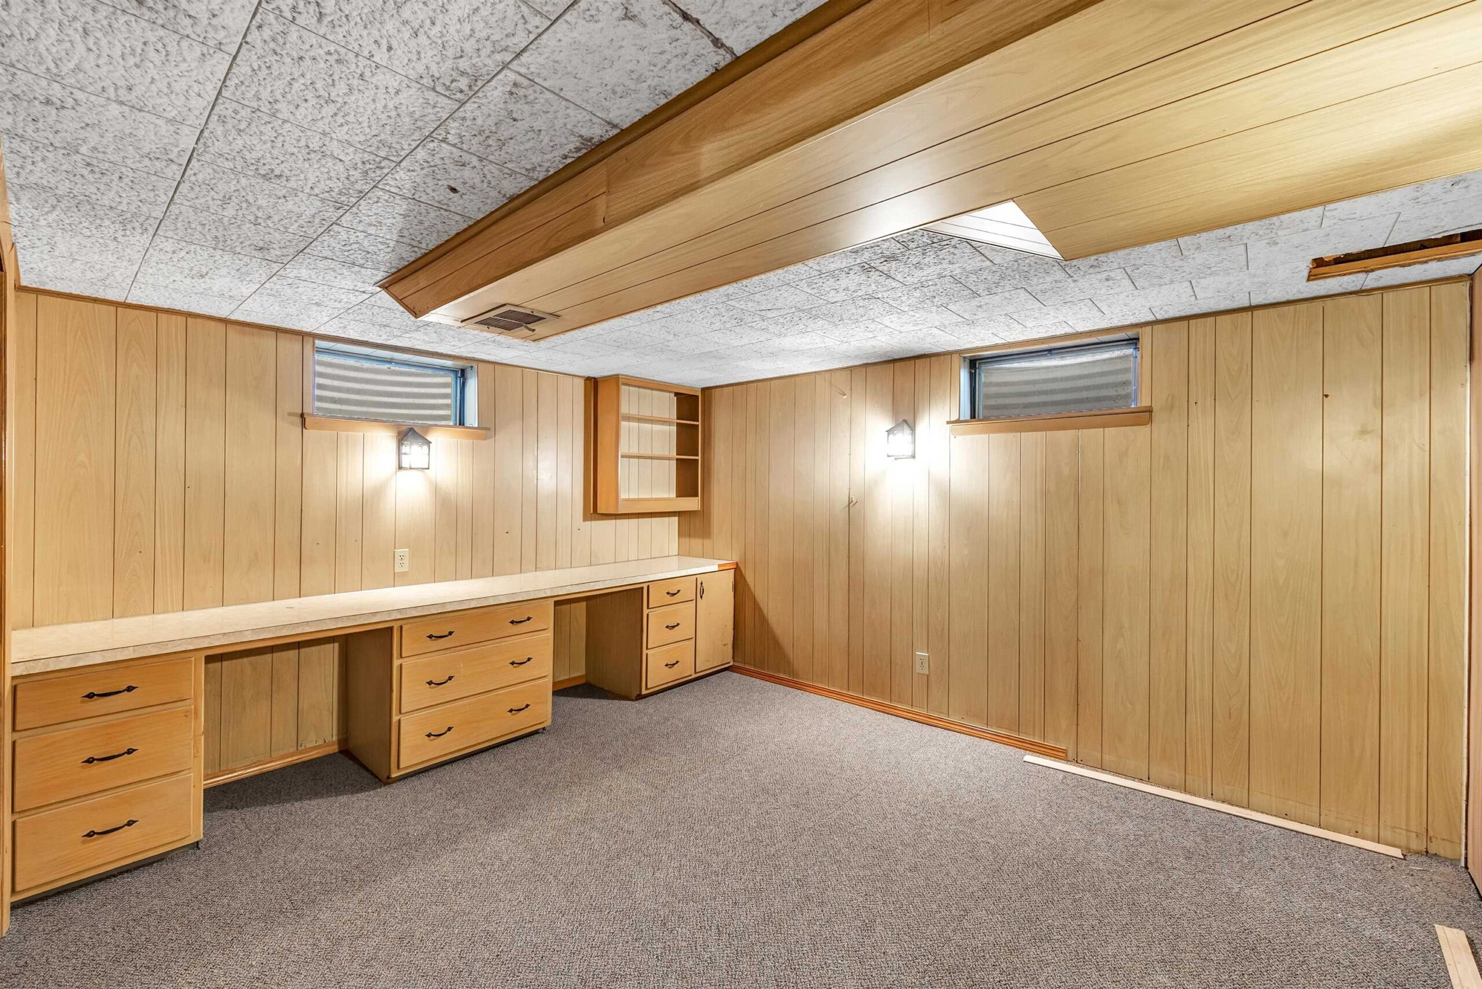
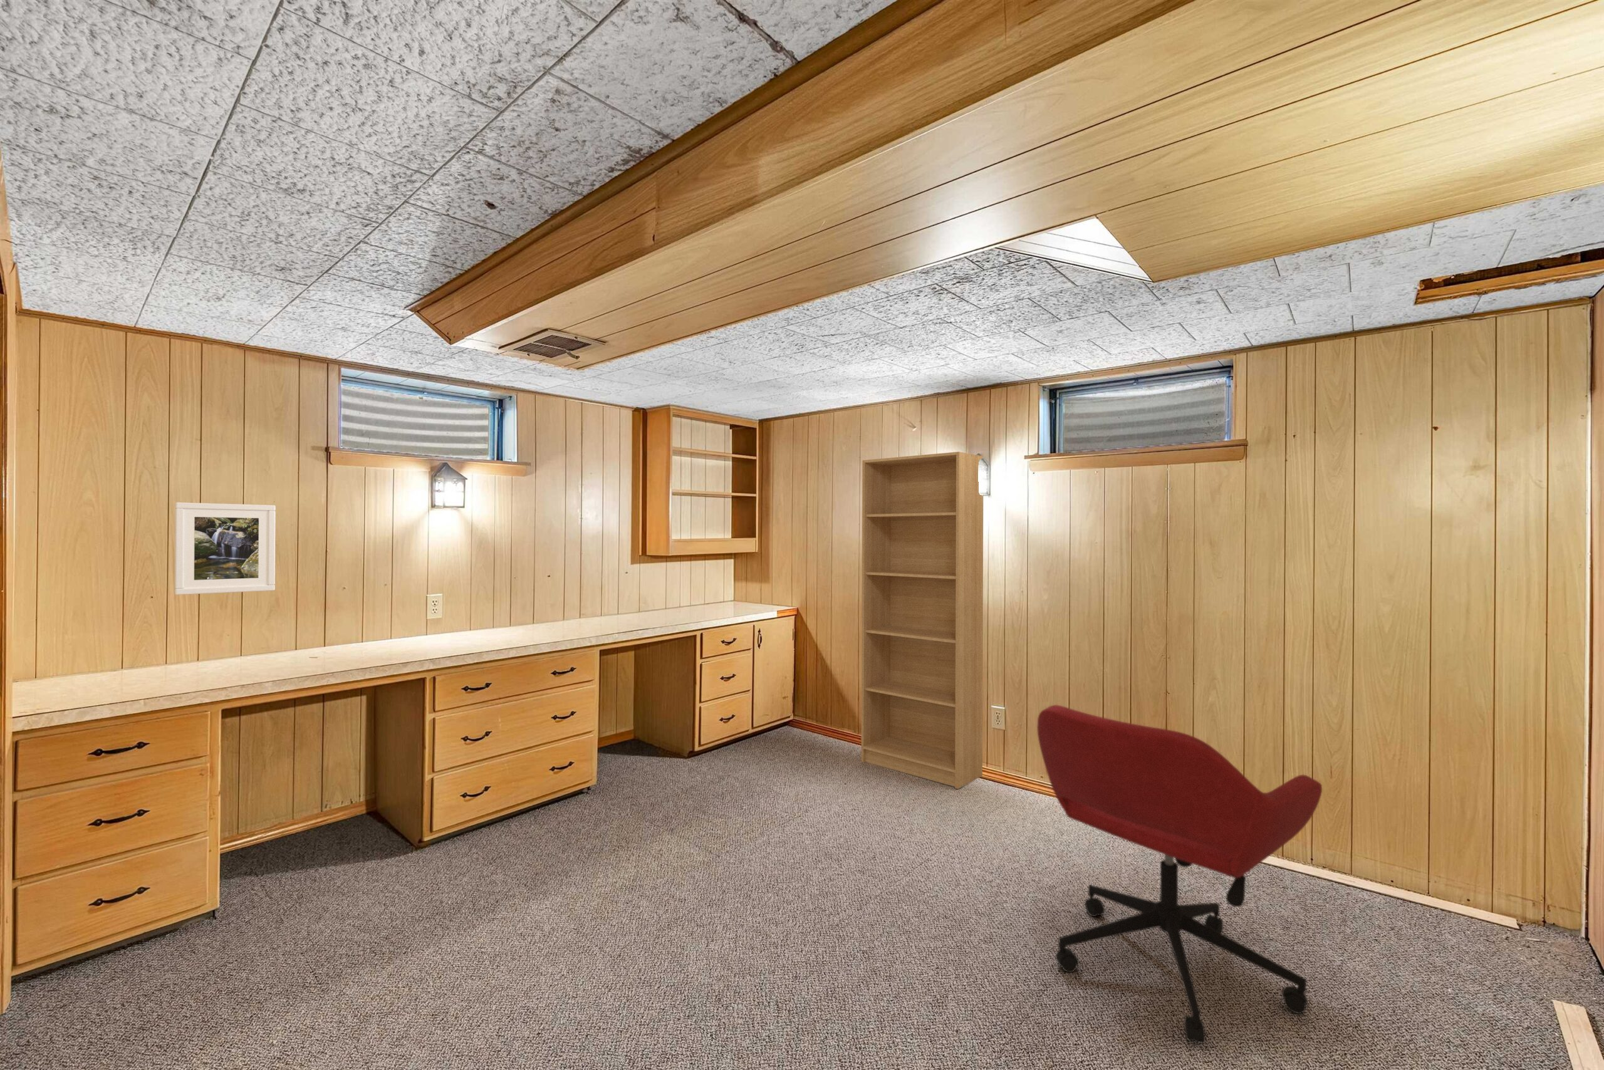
+ office chair [1037,705,1322,1044]
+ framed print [174,502,276,596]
+ bookshelf [860,451,984,789]
